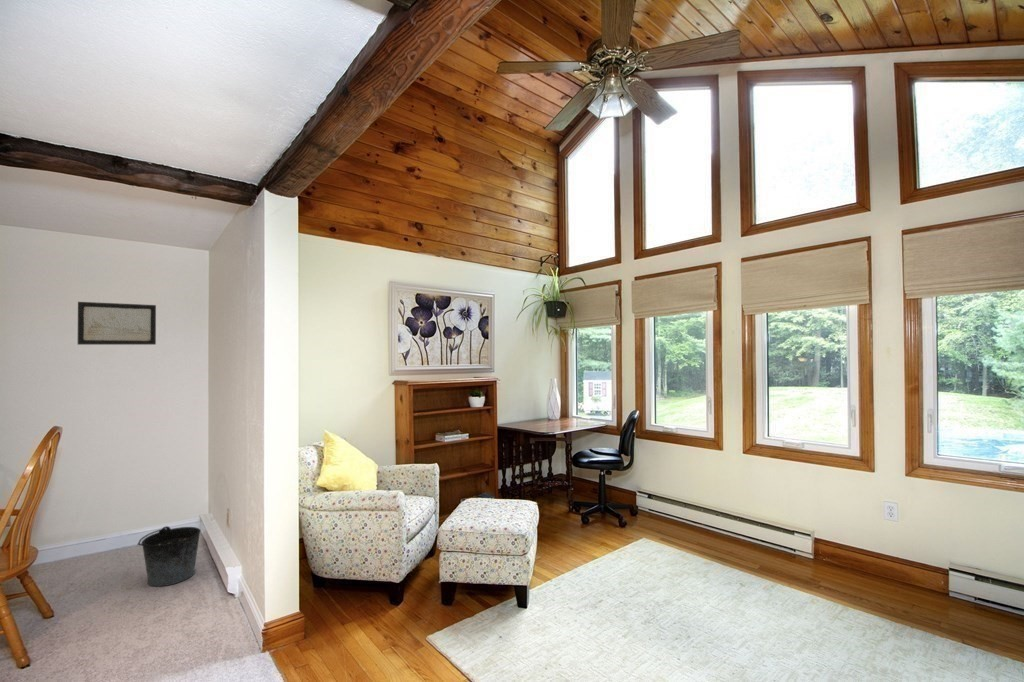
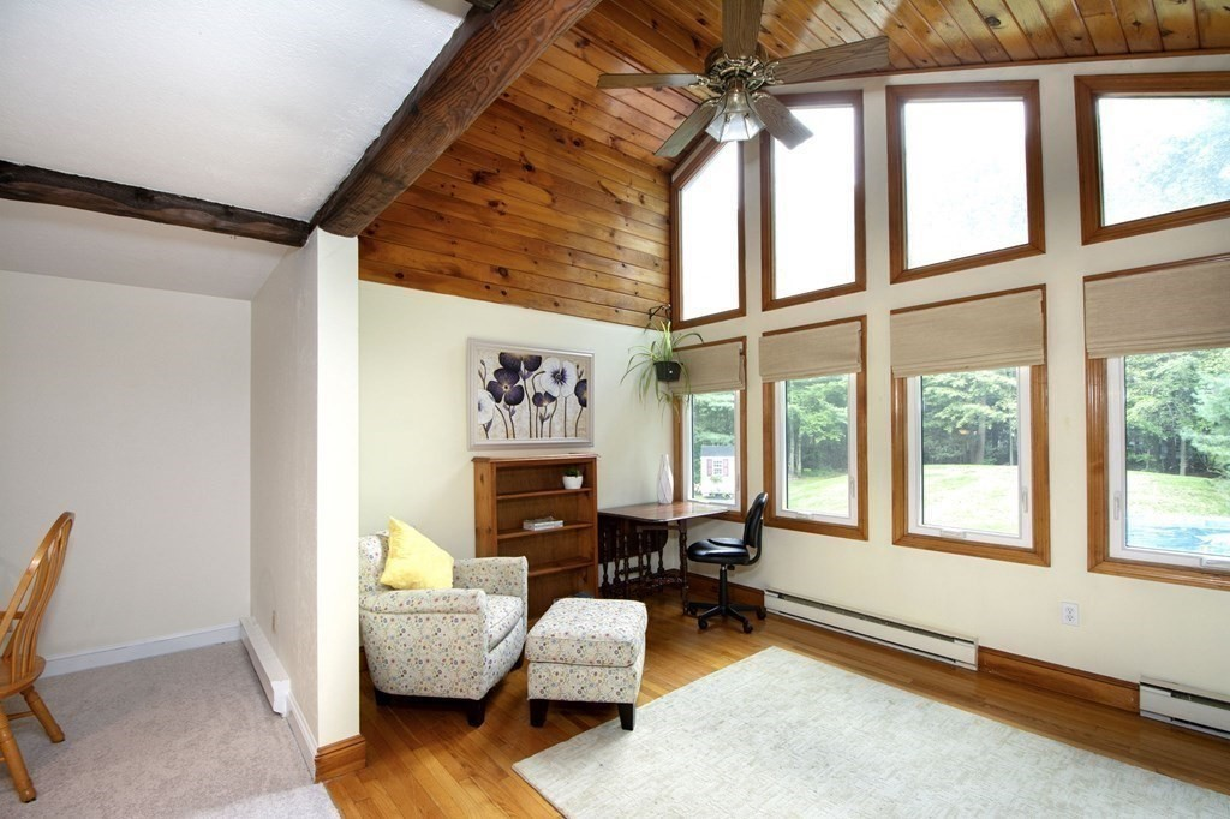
- bucket [137,525,202,588]
- wall art [77,301,157,346]
